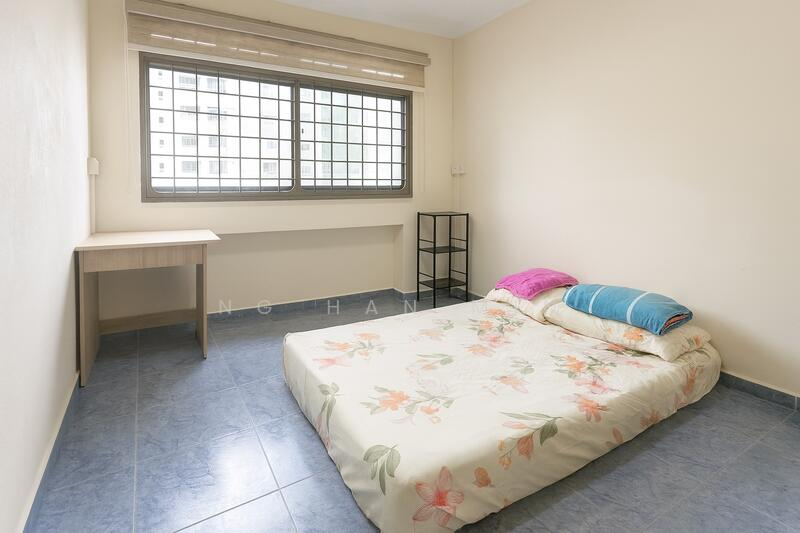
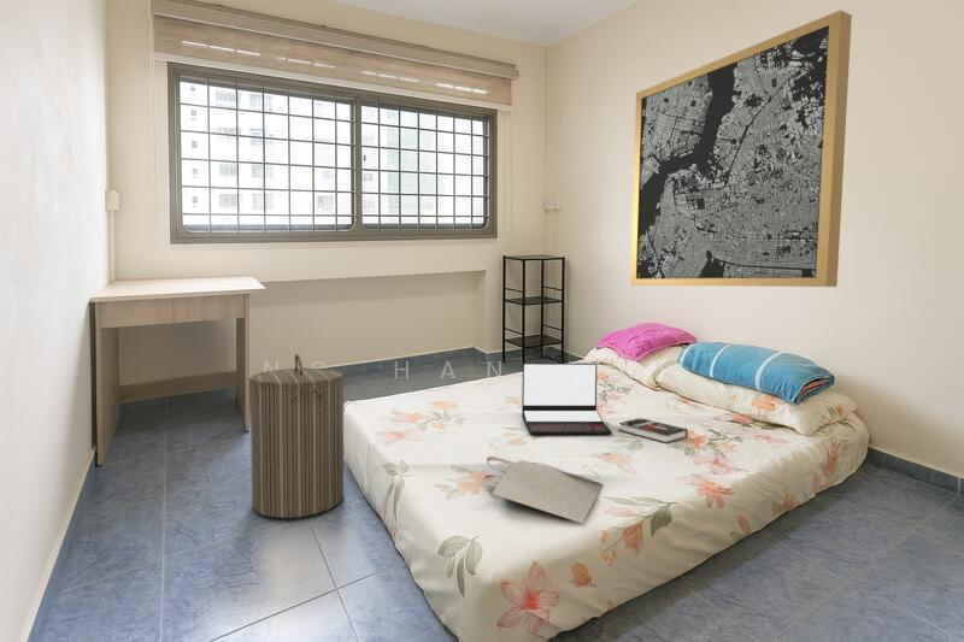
+ wall art [629,8,853,288]
+ laundry hamper [248,353,345,519]
+ book [618,417,689,444]
+ laptop [521,361,612,436]
+ tote bag [482,455,604,524]
